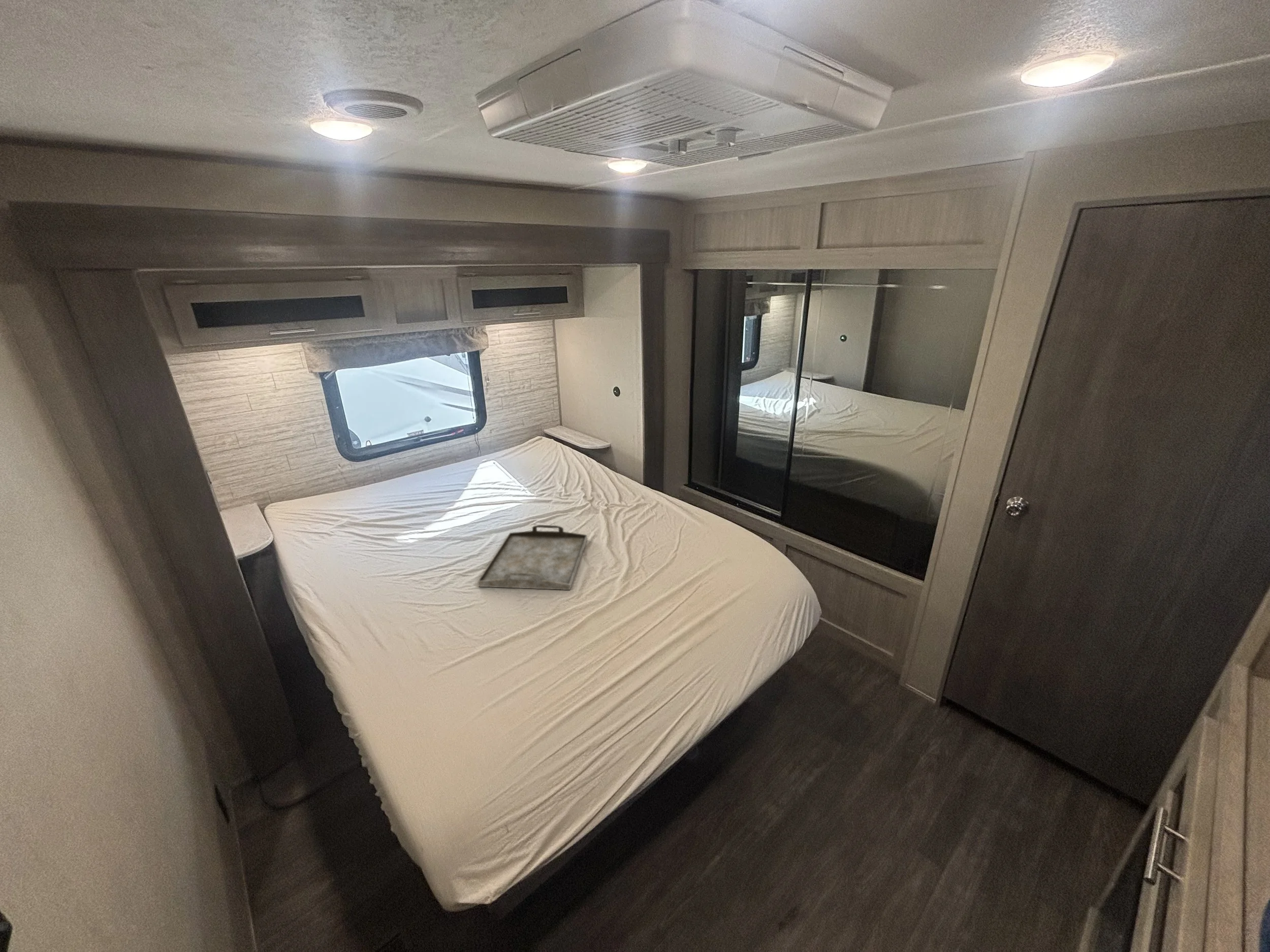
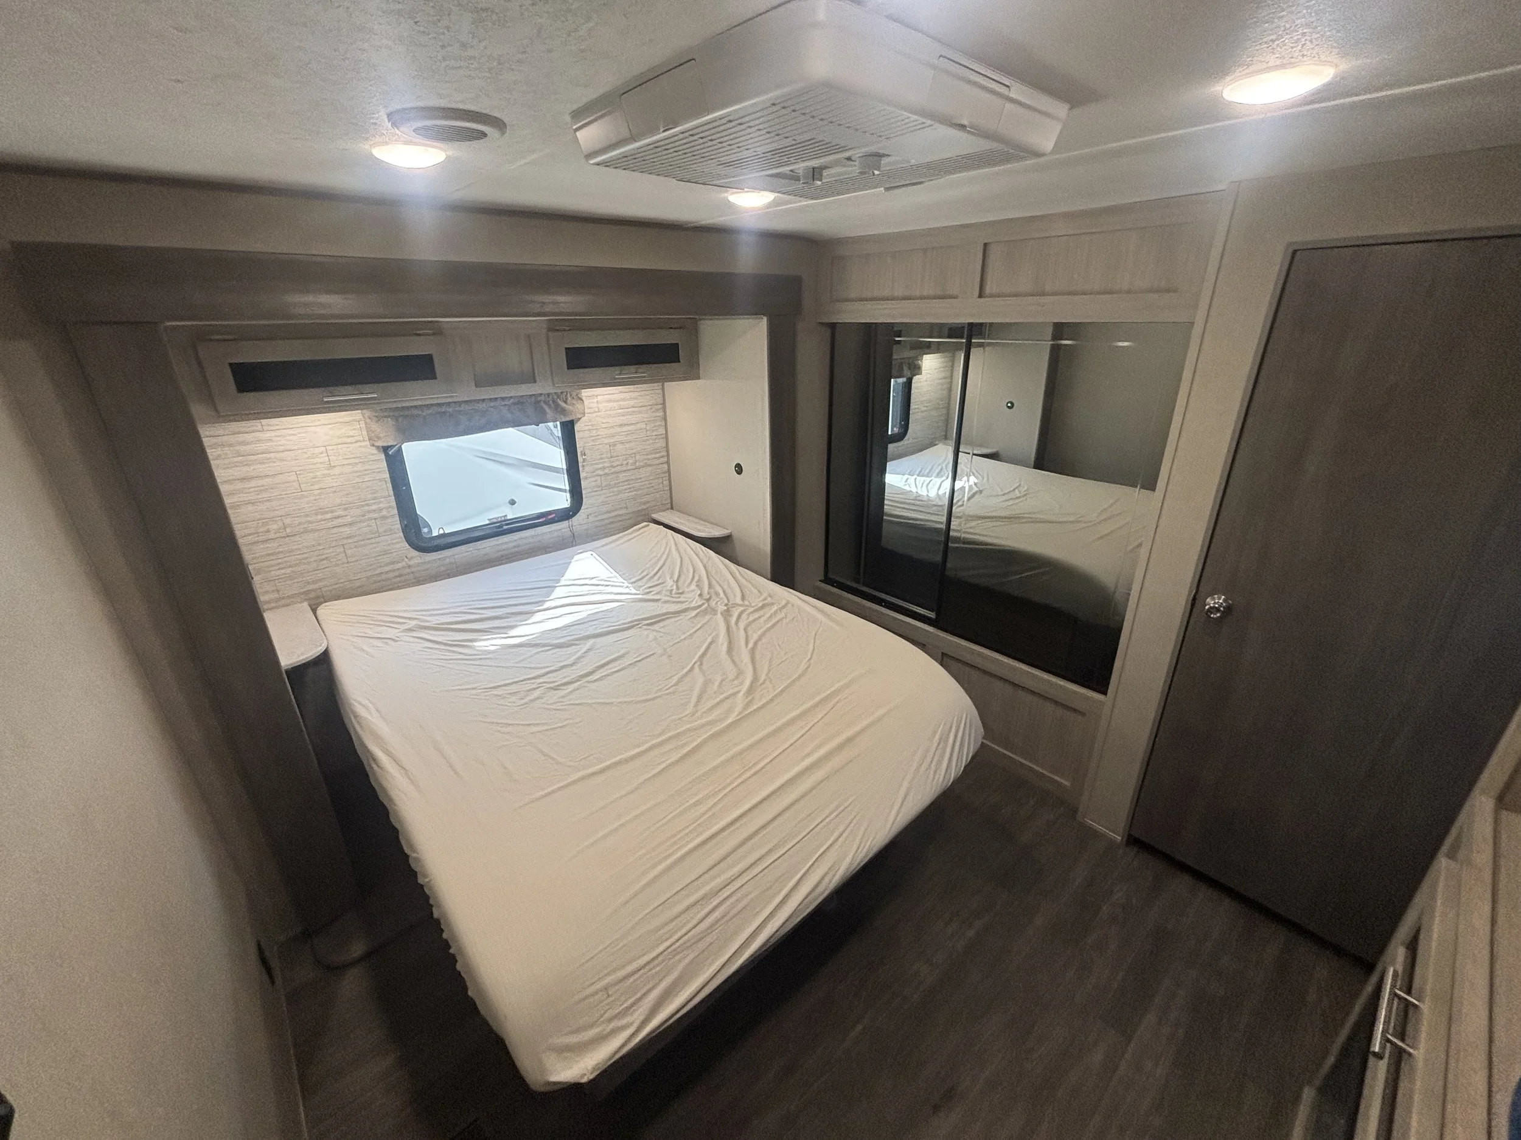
- serving tray [477,524,588,590]
